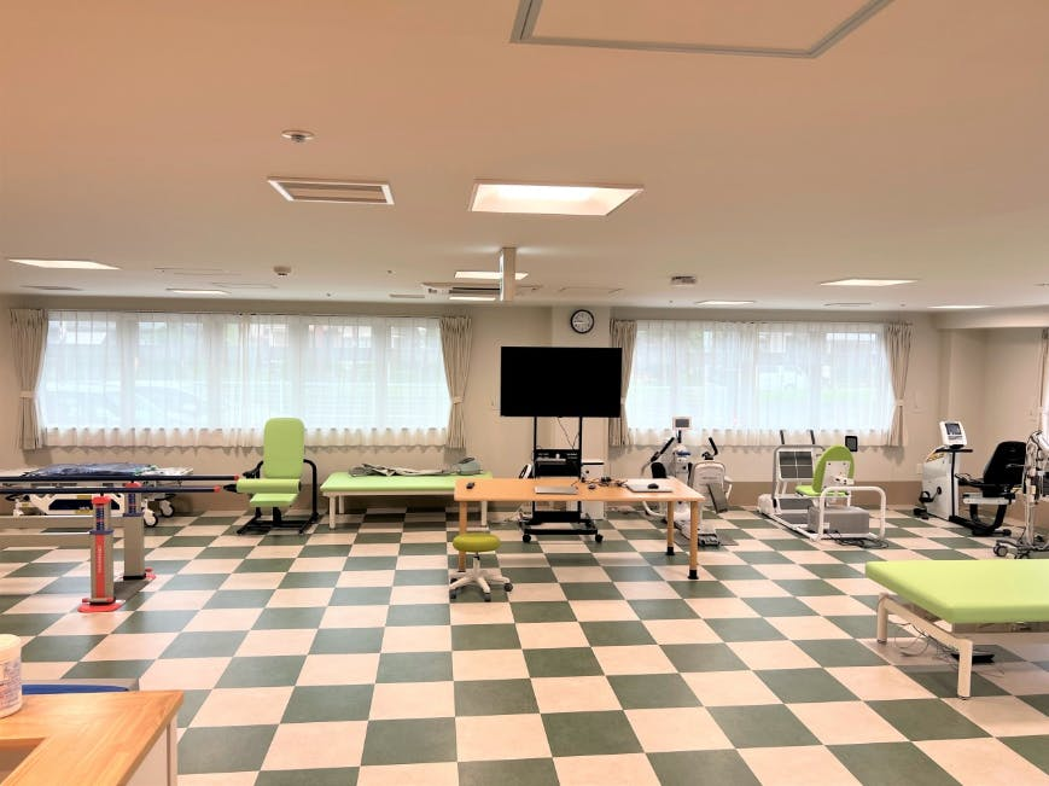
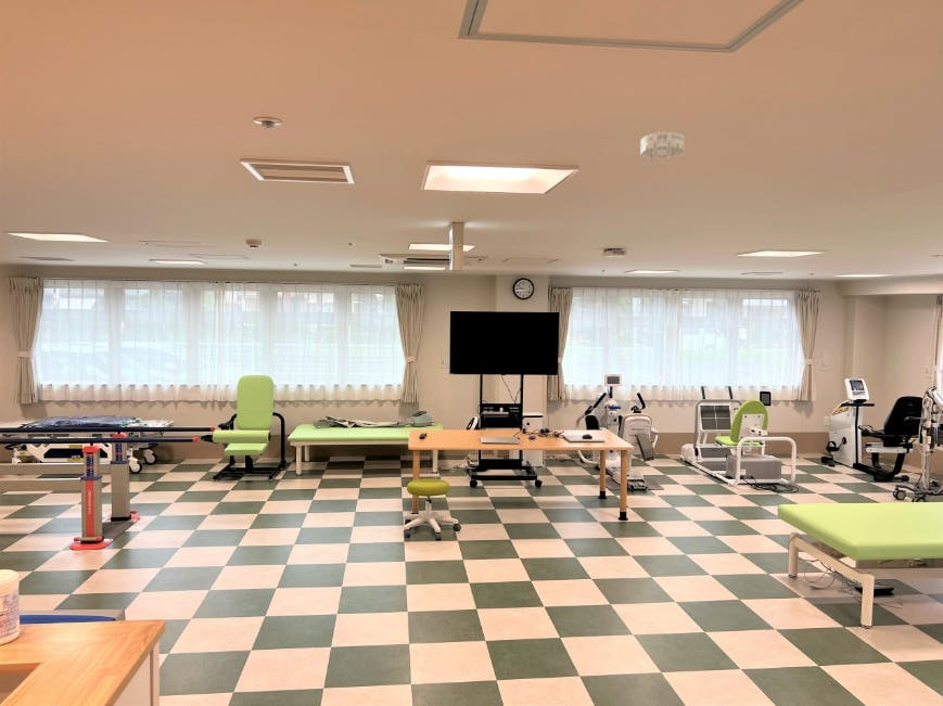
+ smoke detector [639,130,685,159]
